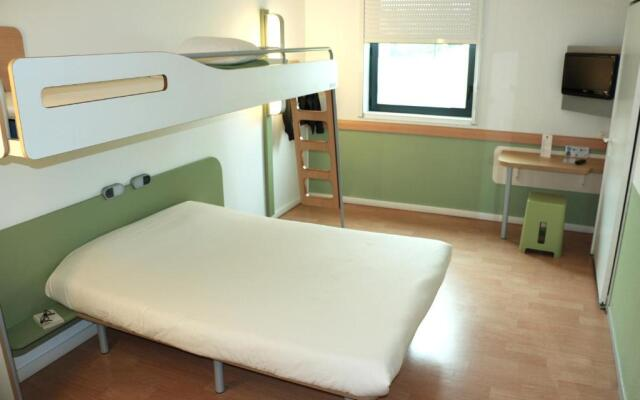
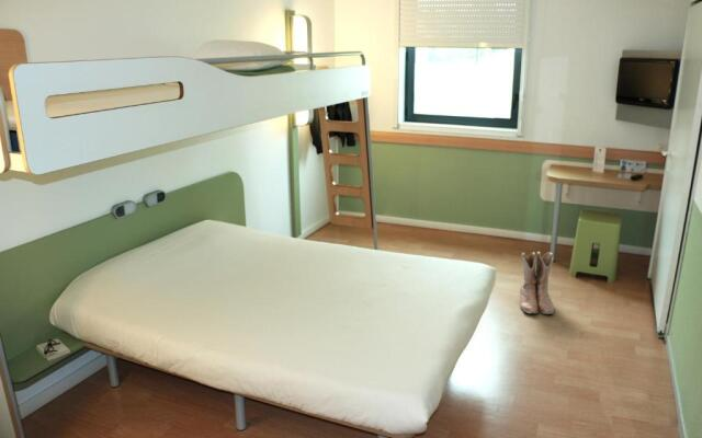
+ boots [519,251,555,315]
